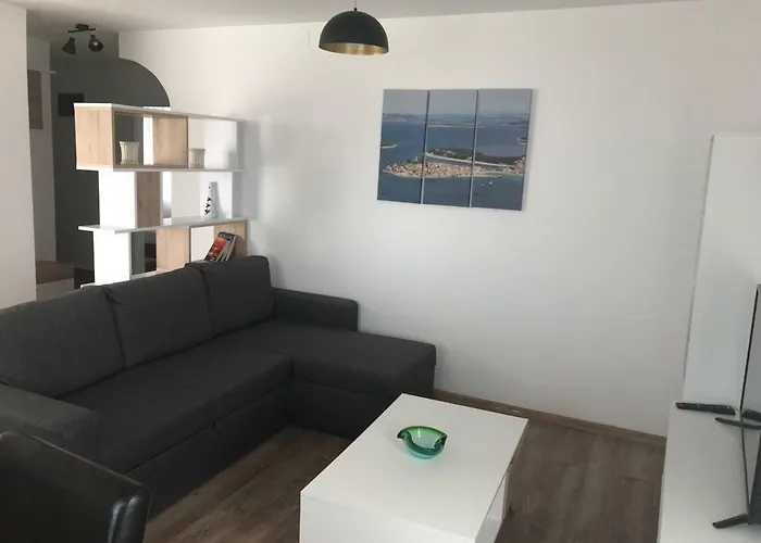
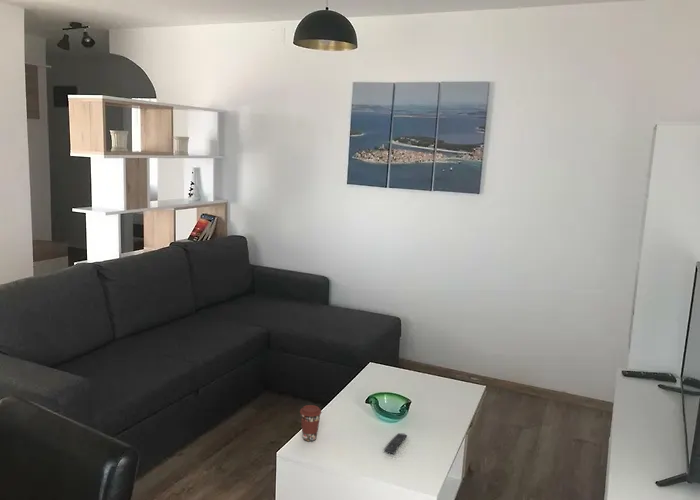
+ remote control [383,432,408,455]
+ coffee cup [299,404,323,442]
